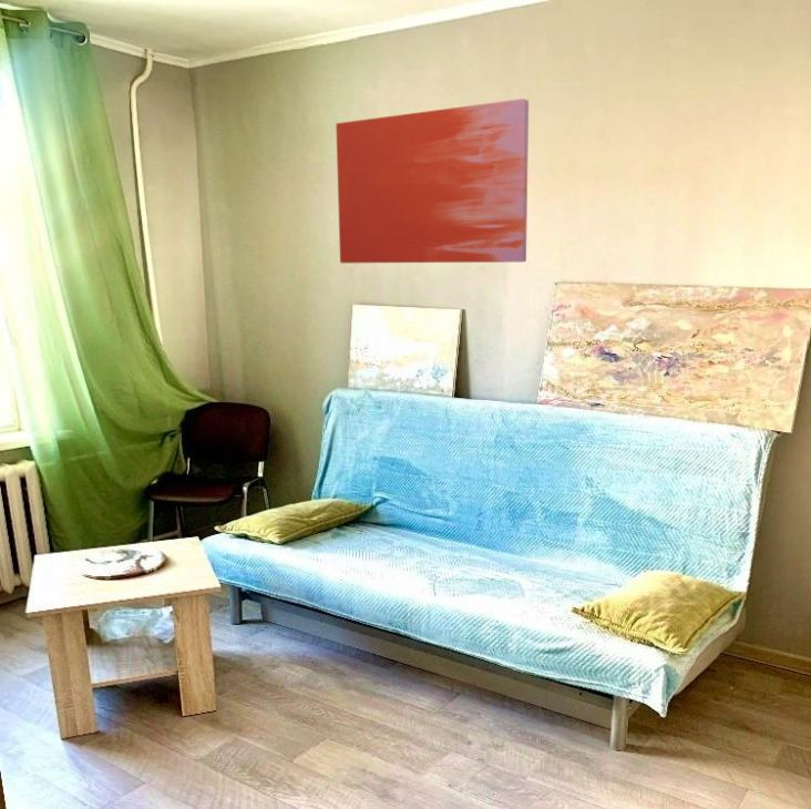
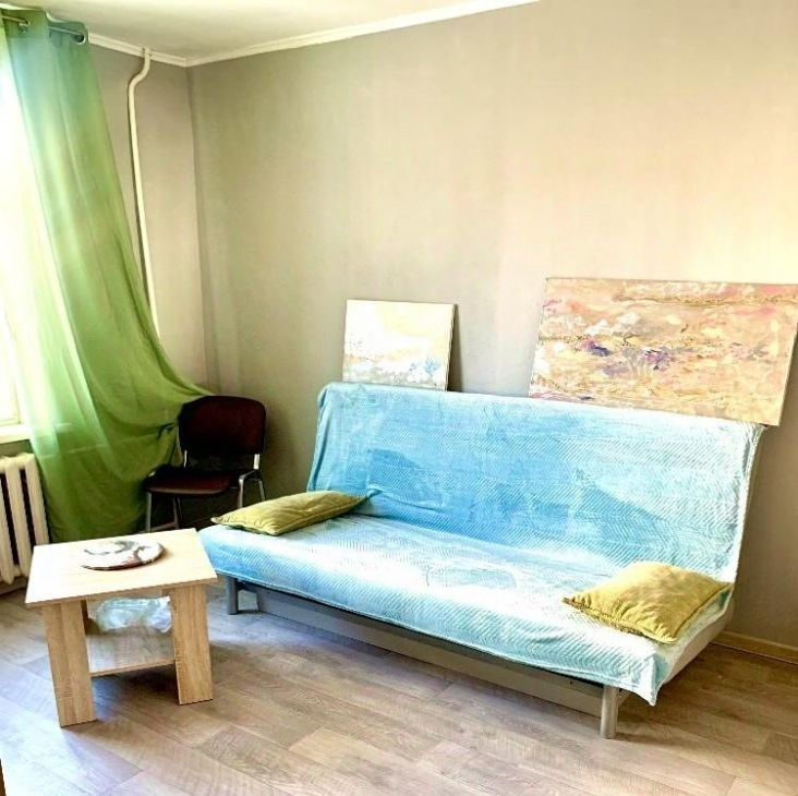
- wall art [335,98,530,264]
